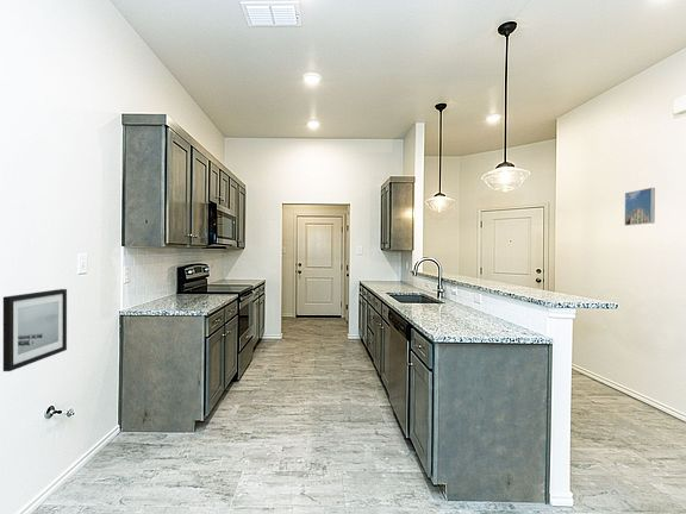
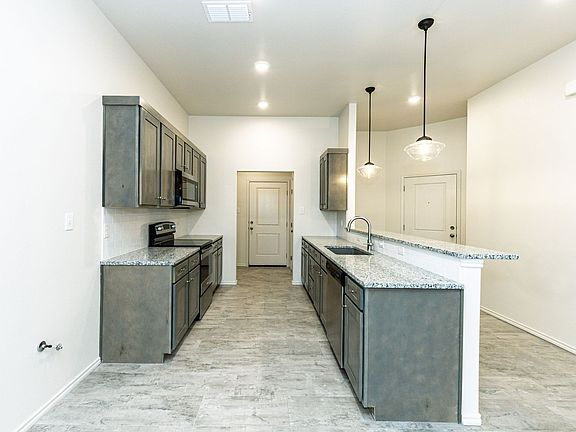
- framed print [624,187,656,227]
- wall art [2,288,68,372]
